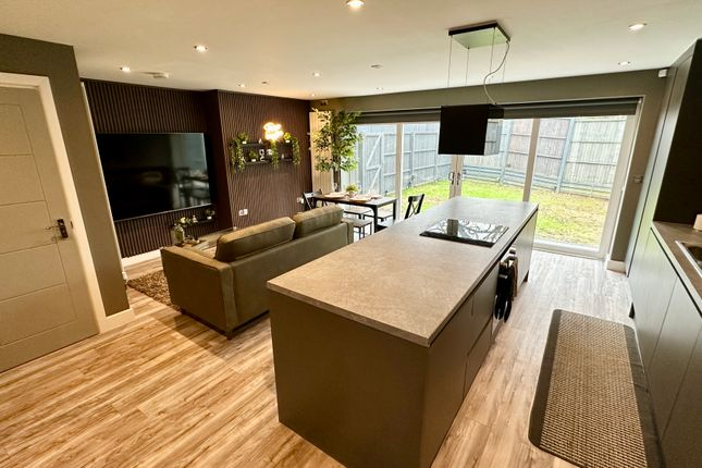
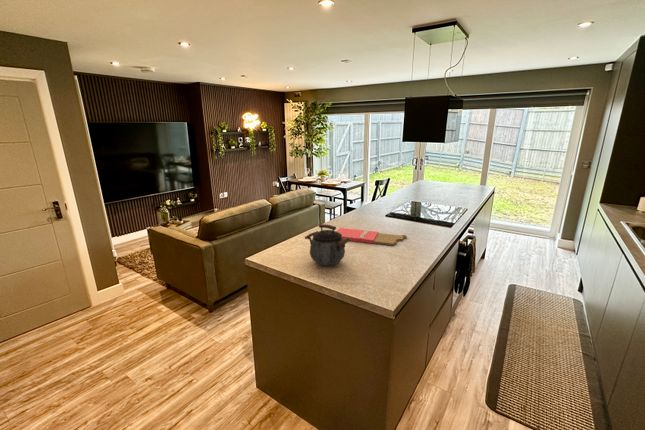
+ cutting board [335,227,408,247]
+ kettle [304,223,351,266]
